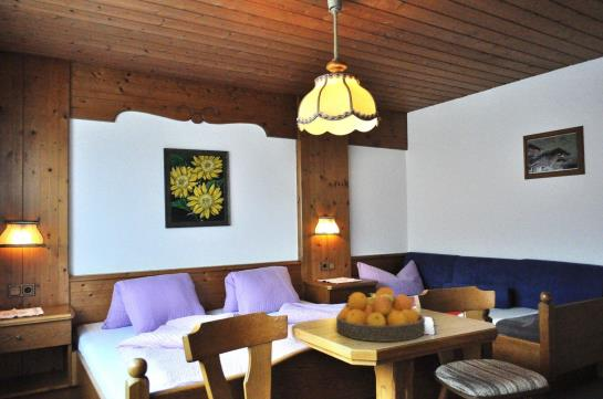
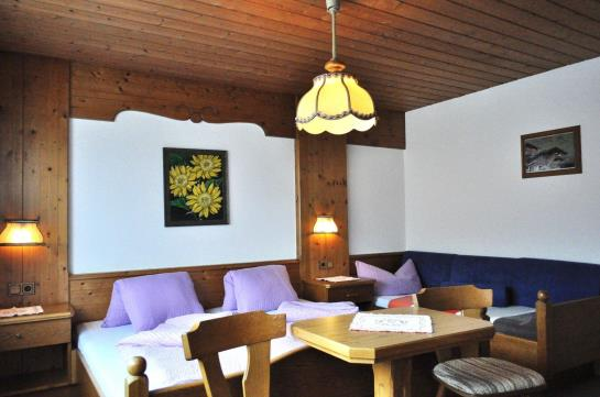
- fruit bowl [335,286,426,343]
